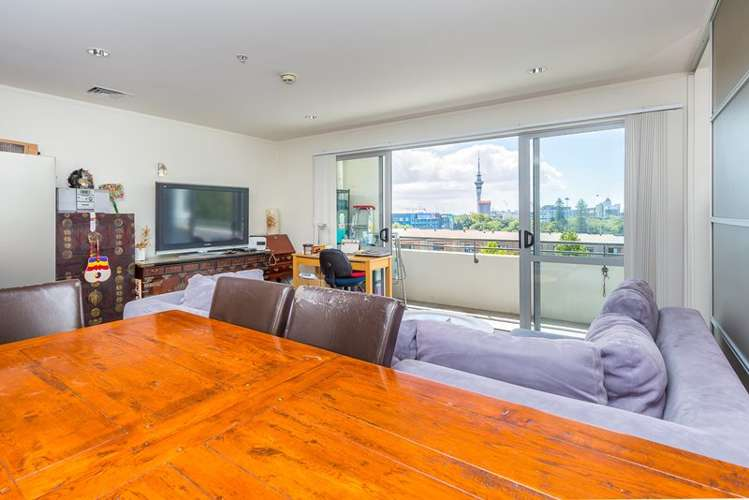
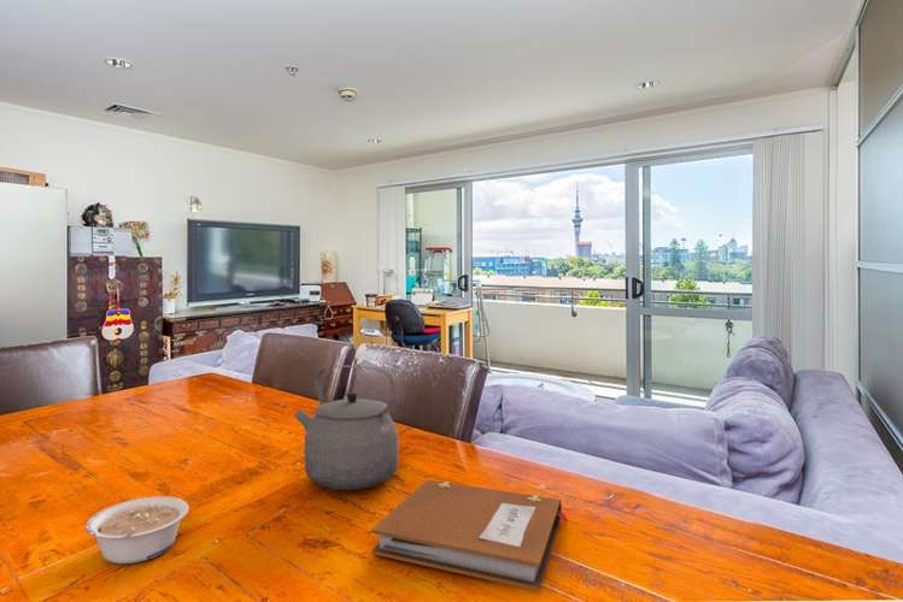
+ legume [84,496,190,565]
+ notebook [370,479,569,592]
+ tea kettle [293,365,399,491]
